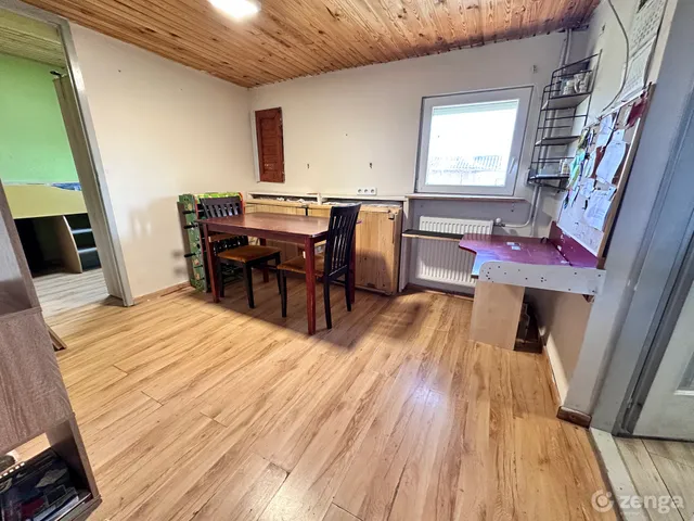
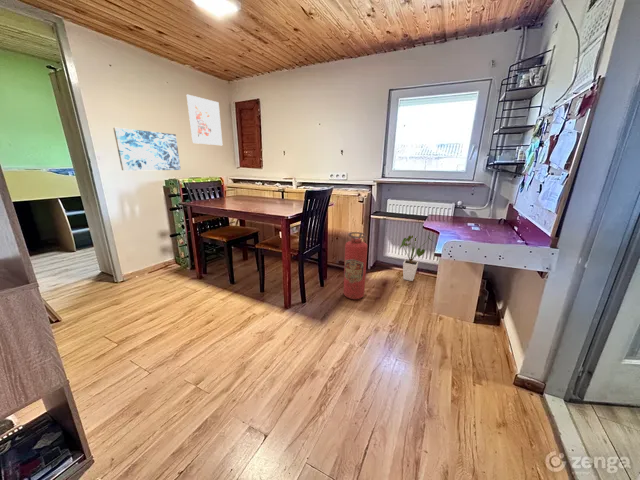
+ house plant [399,234,433,282]
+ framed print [186,94,223,146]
+ wall art [112,127,182,171]
+ fire extinguisher [342,231,368,300]
